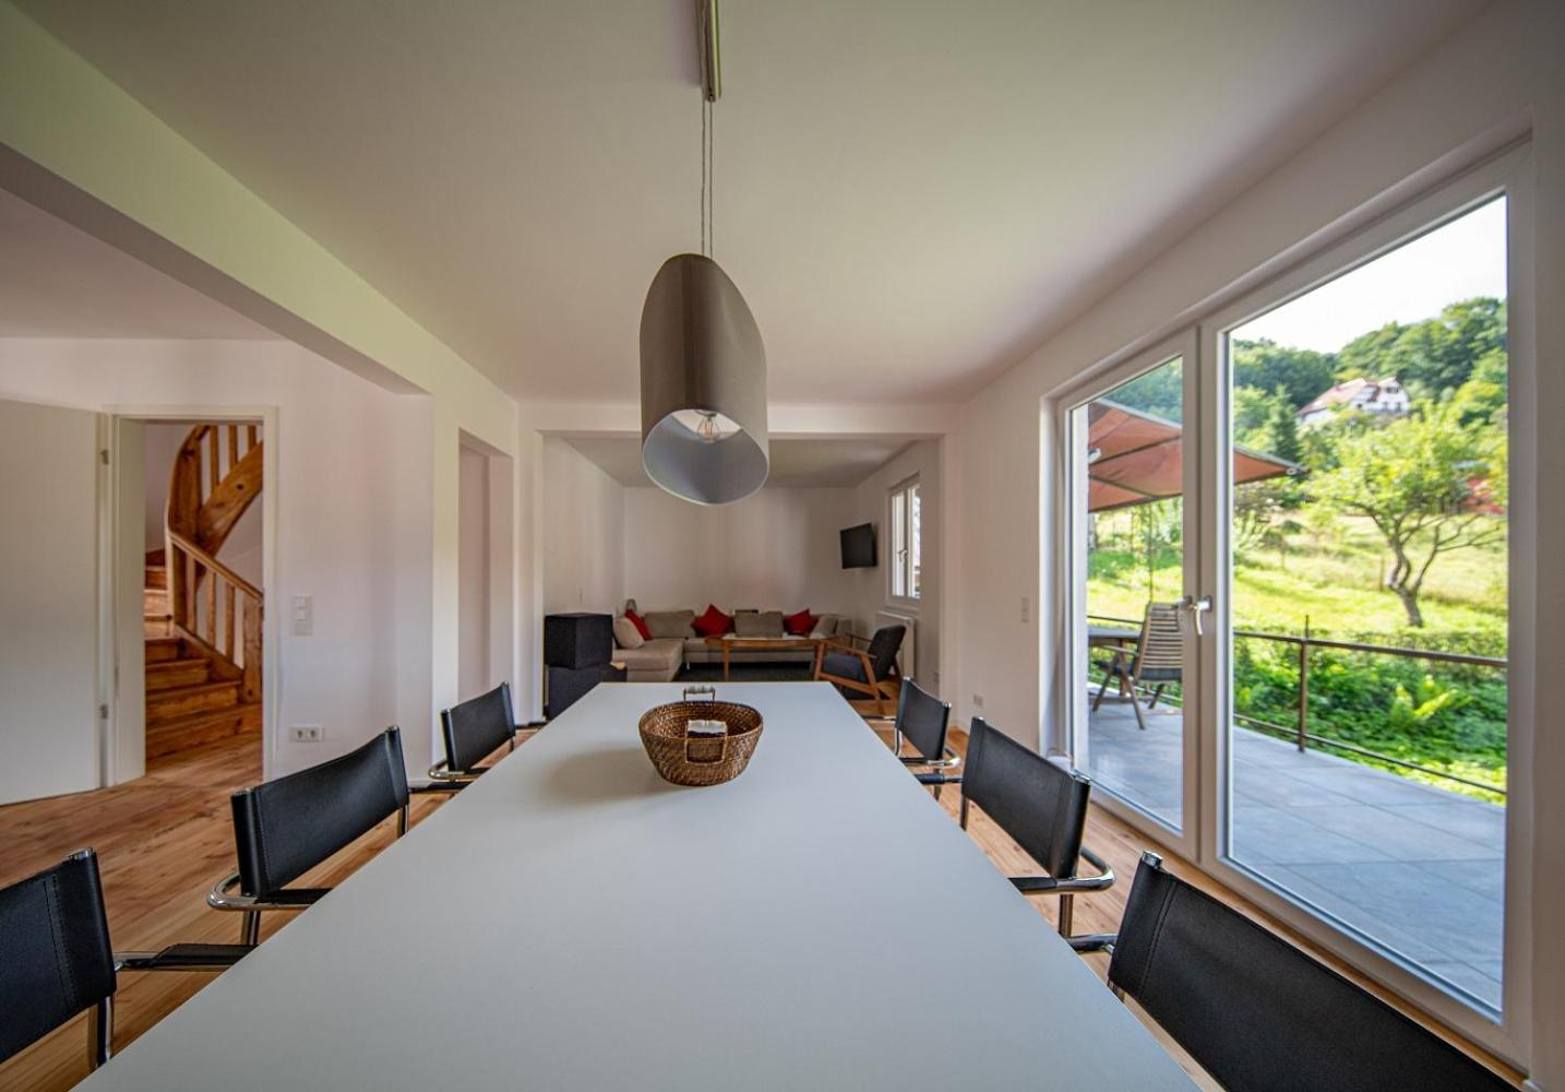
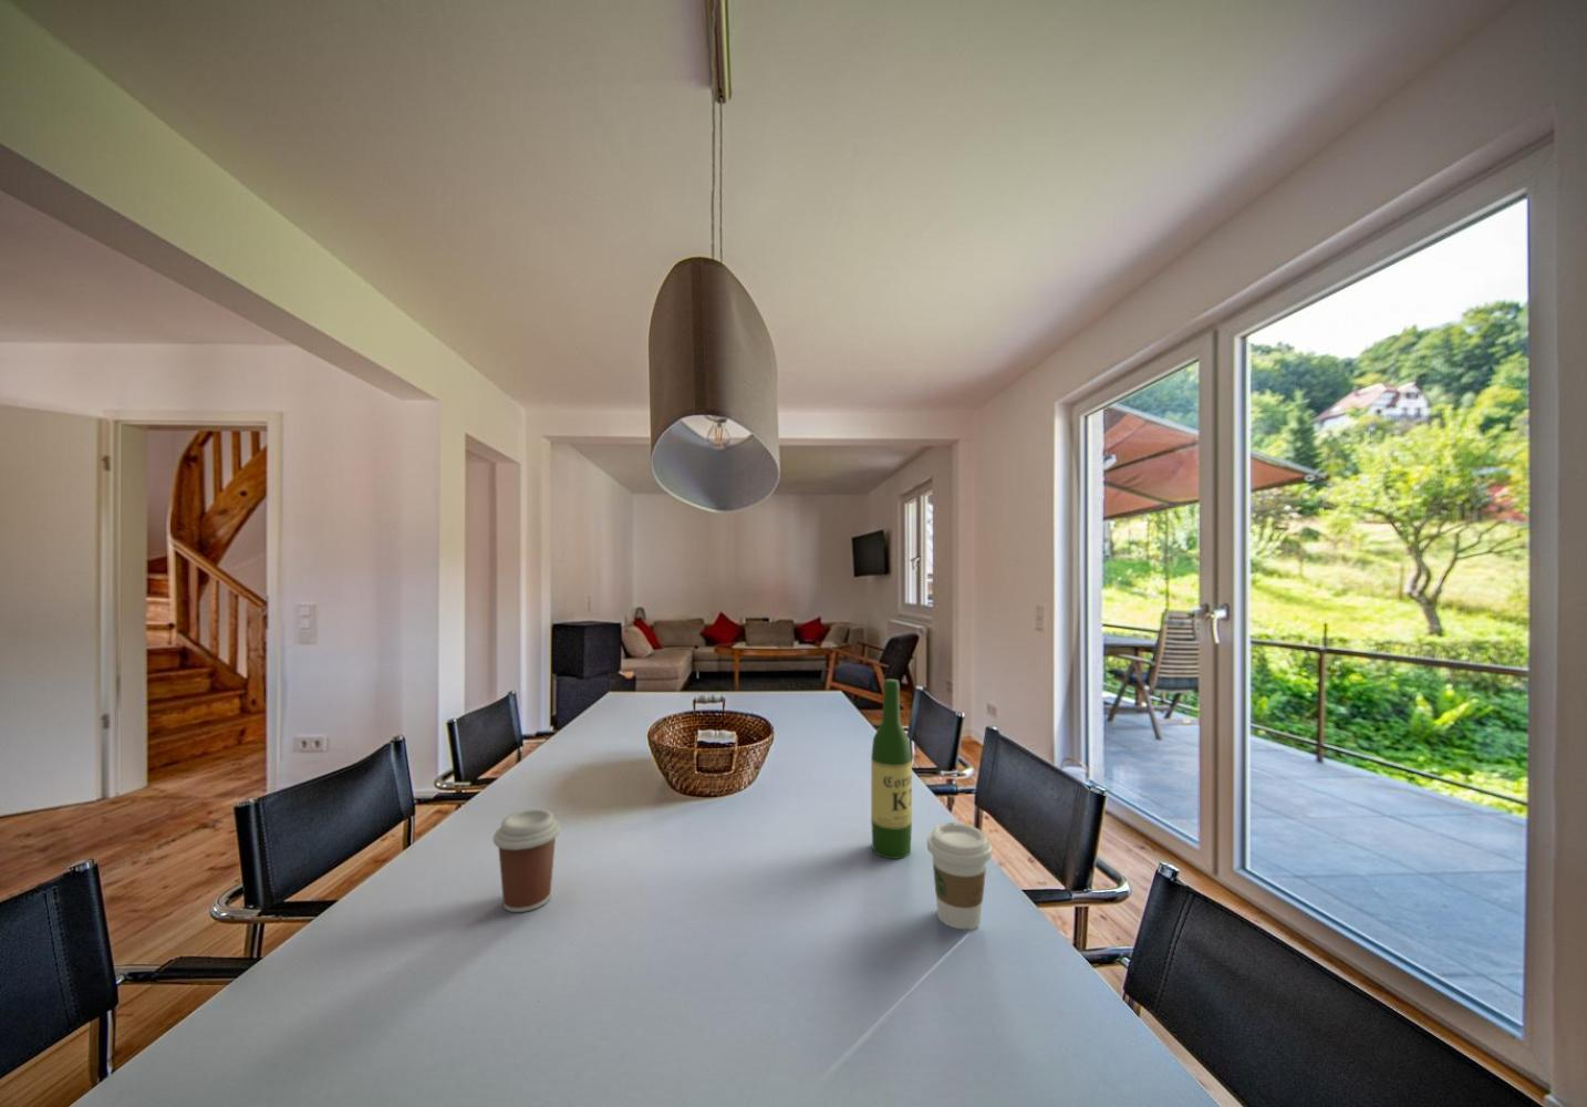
+ coffee cup [492,808,562,913]
+ coffee cup [926,821,992,932]
+ wine bottle [869,679,913,860]
